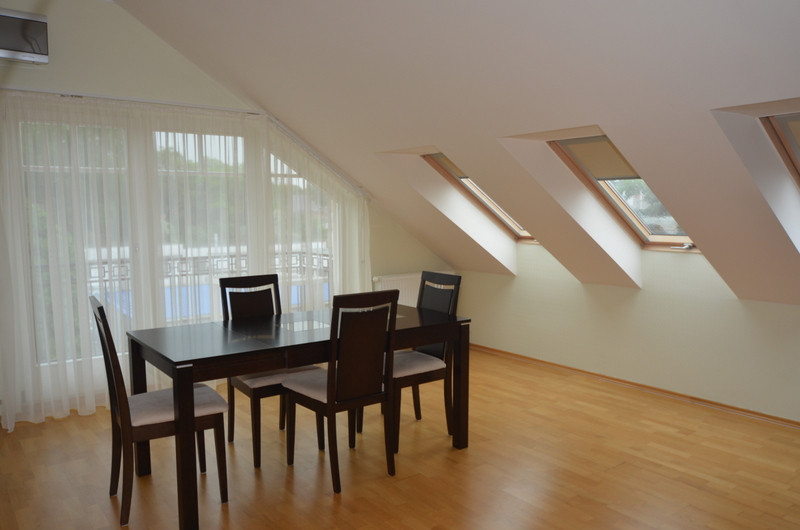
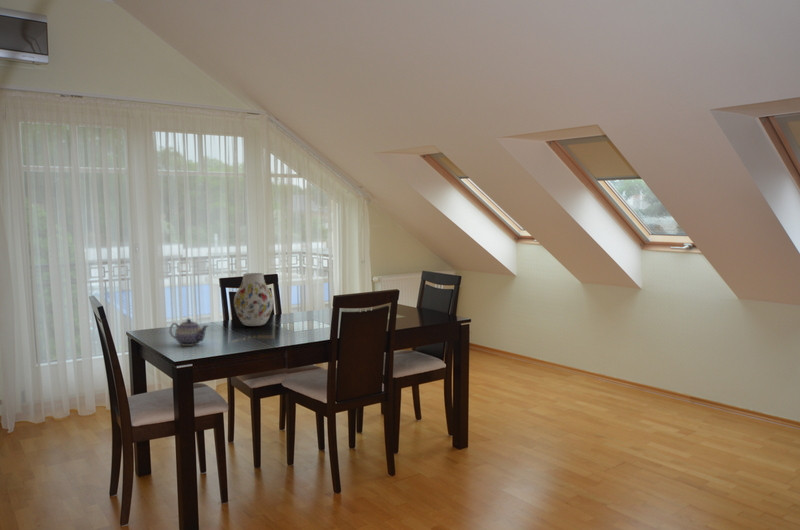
+ vase [233,272,275,327]
+ teapot [168,318,210,347]
